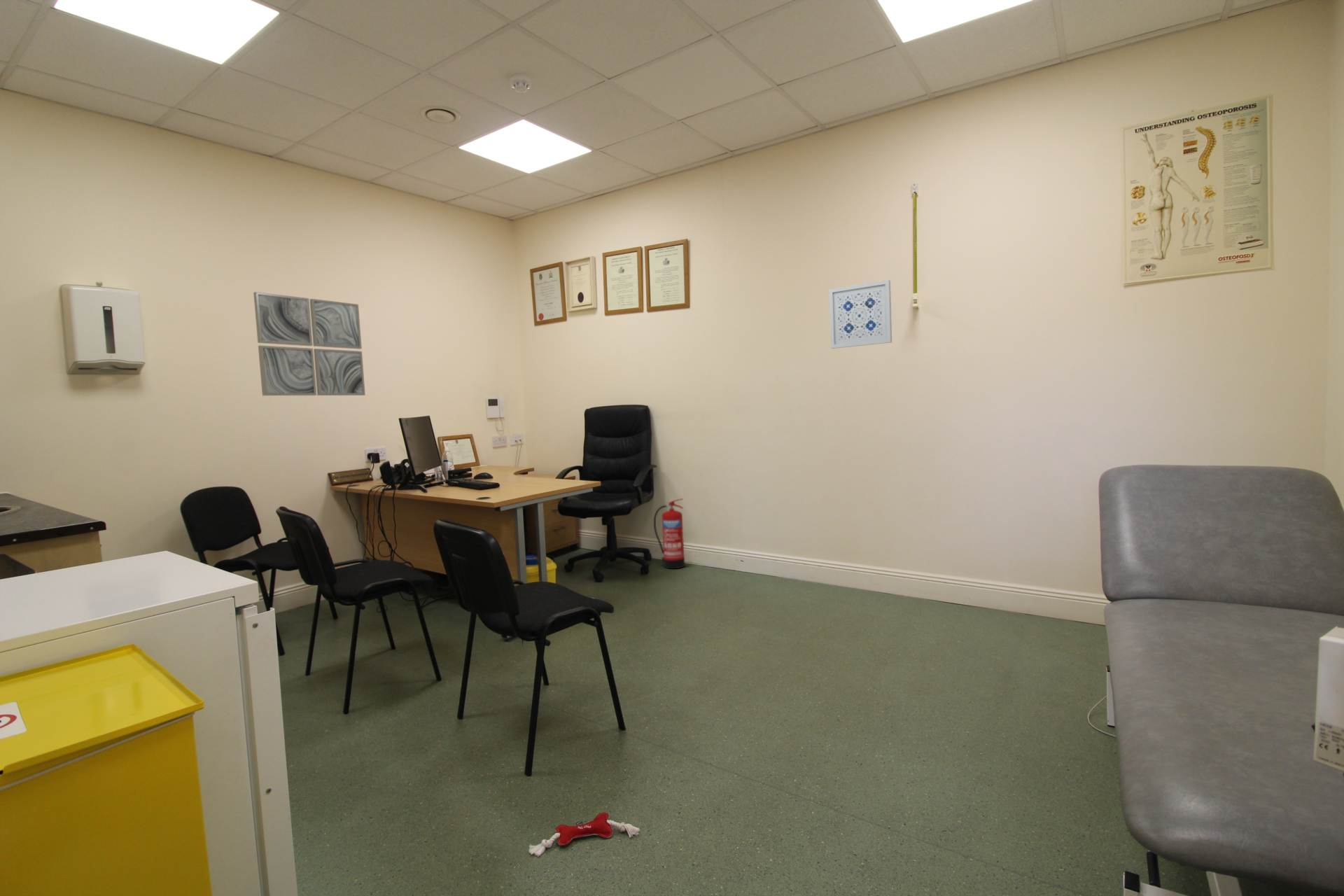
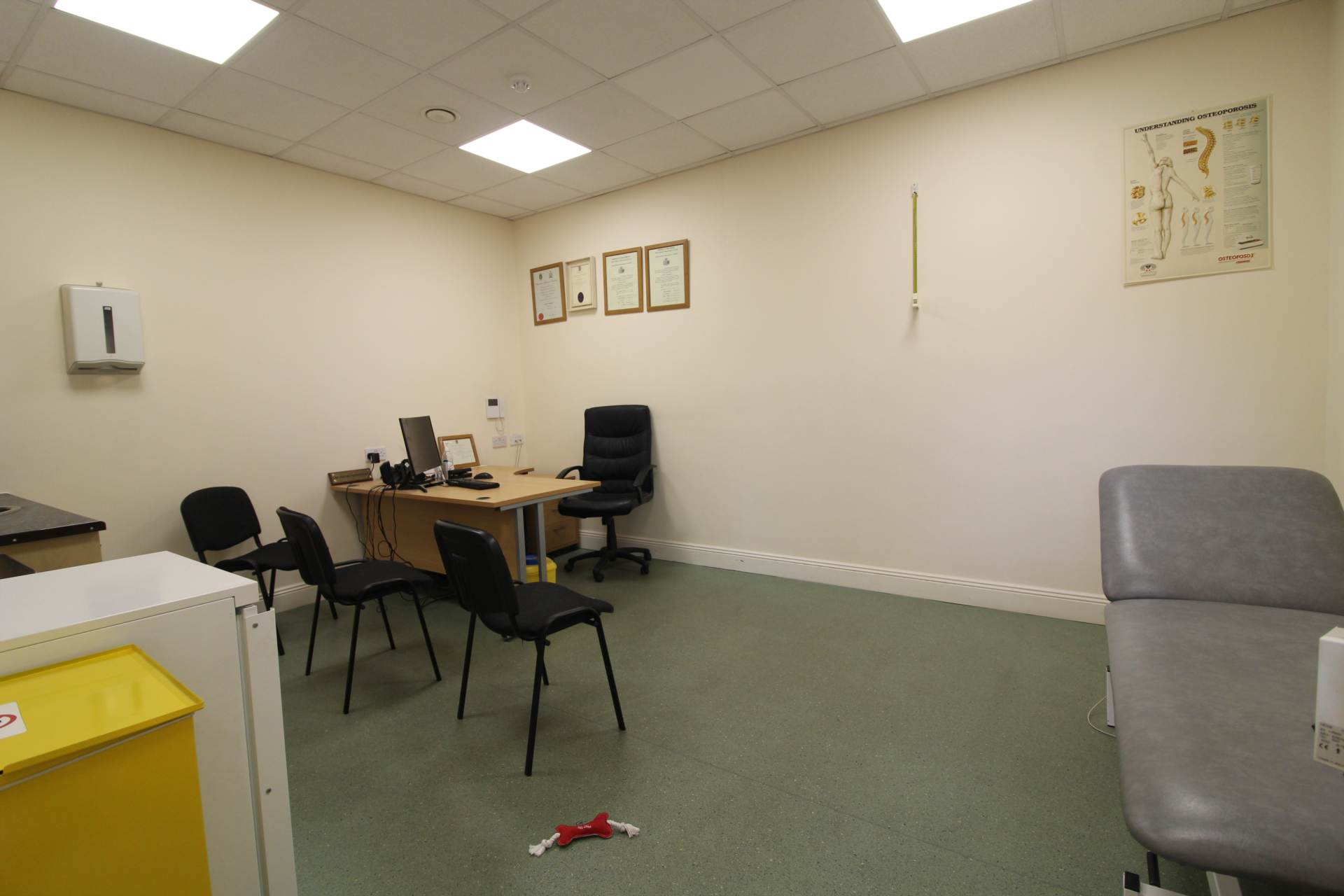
- wall art [253,291,366,396]
- fire extinguisher [653,498,685,569]
- wall art [828,279,893,349]
